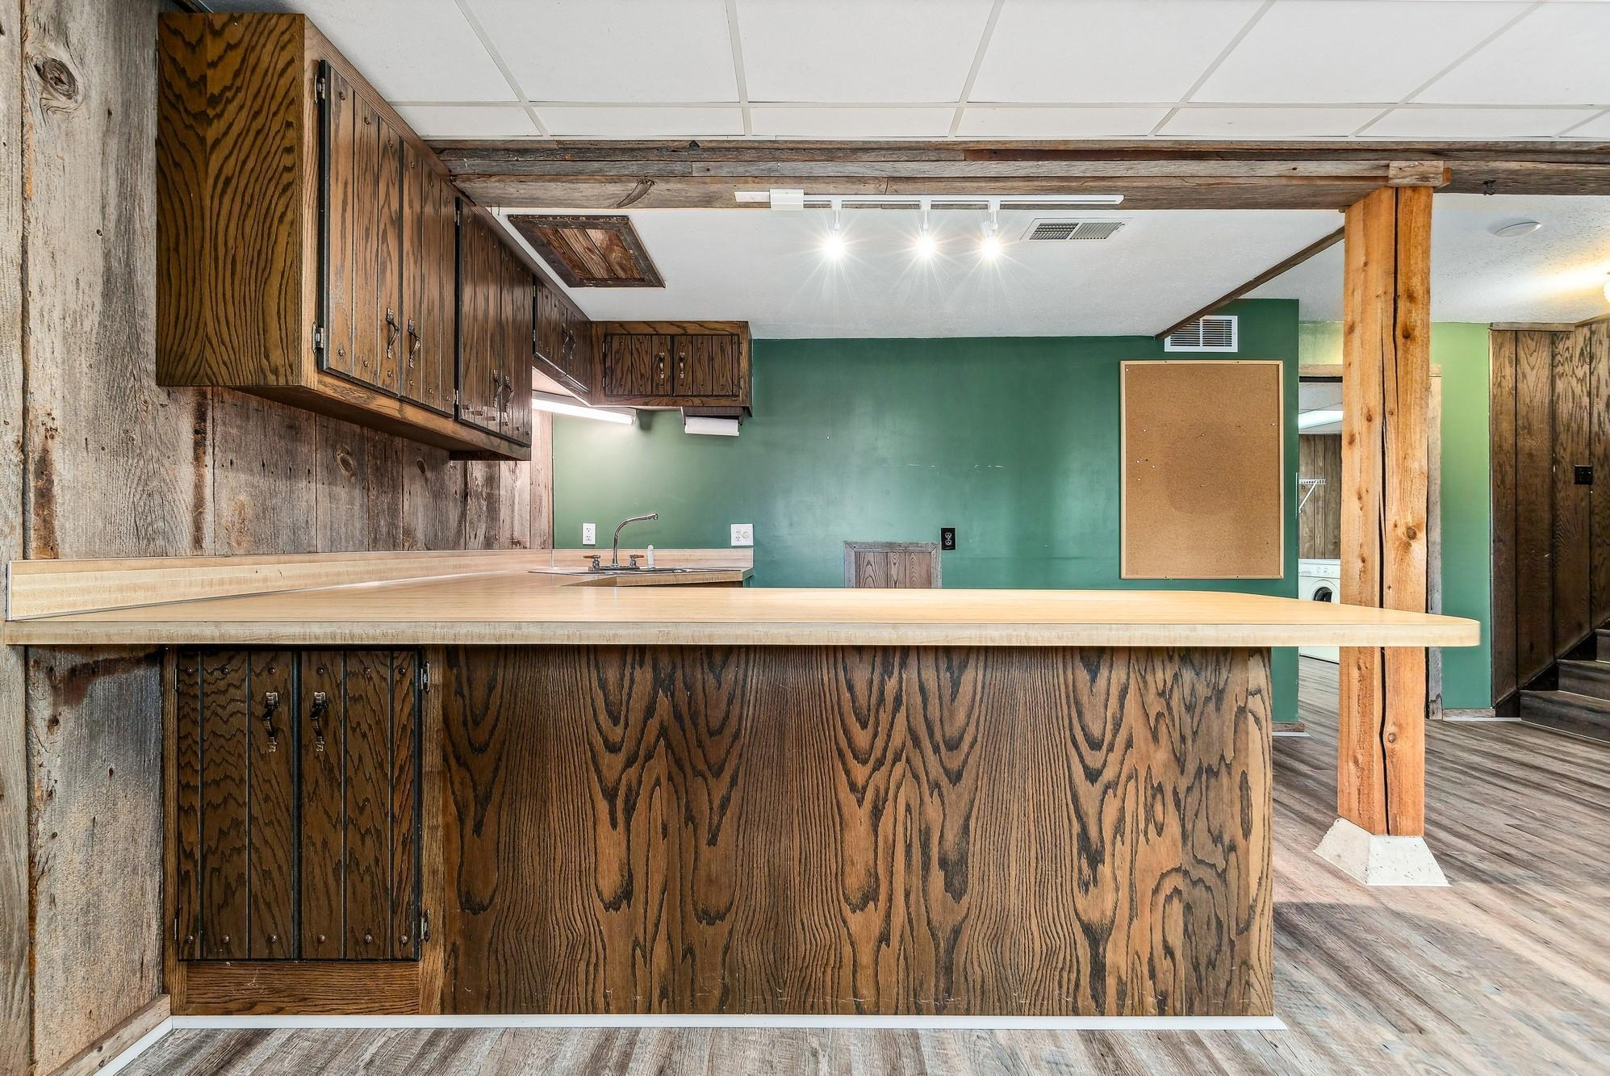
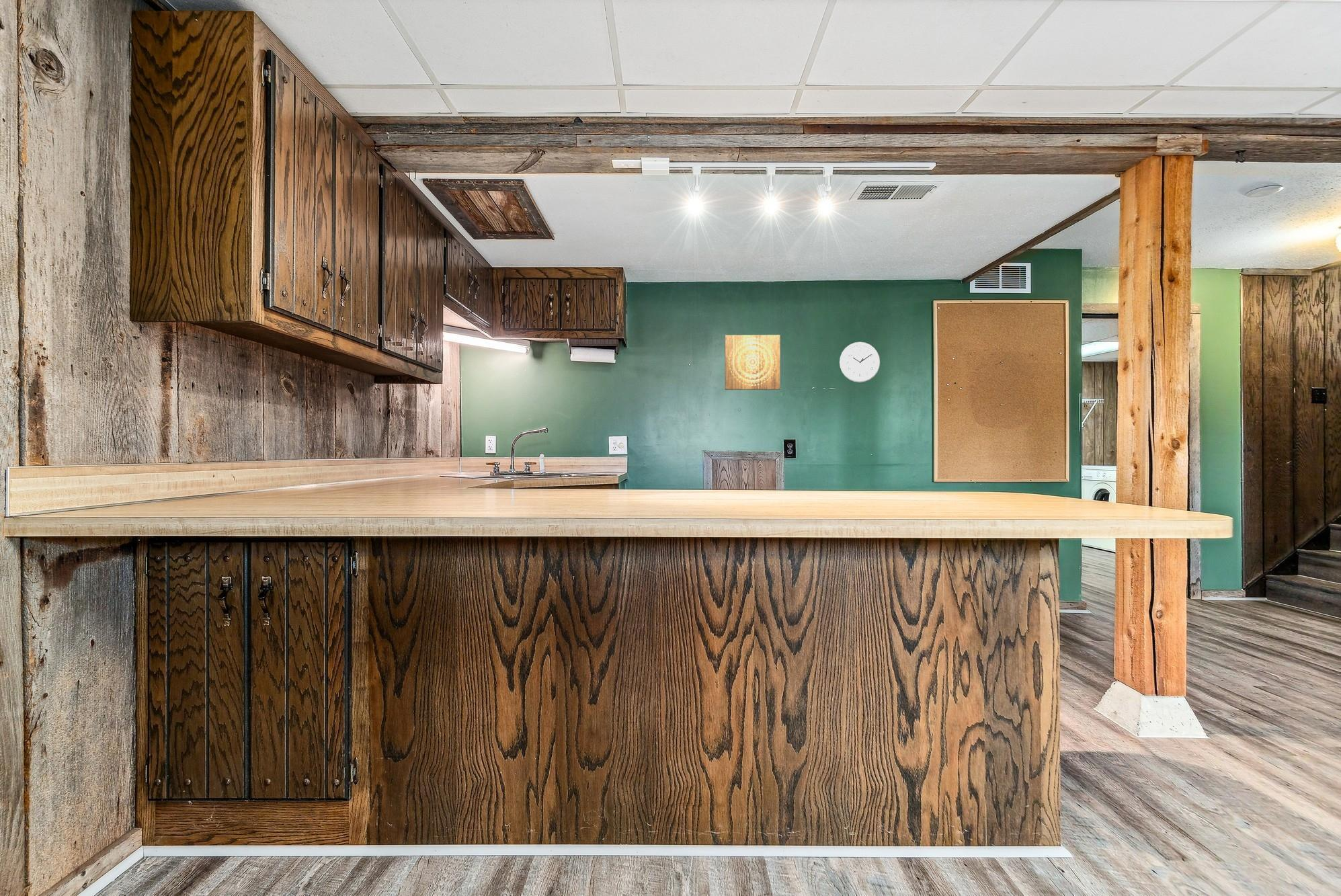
+ wall art [725,334,781,391]
+ wall clock [839,341,881,383]
